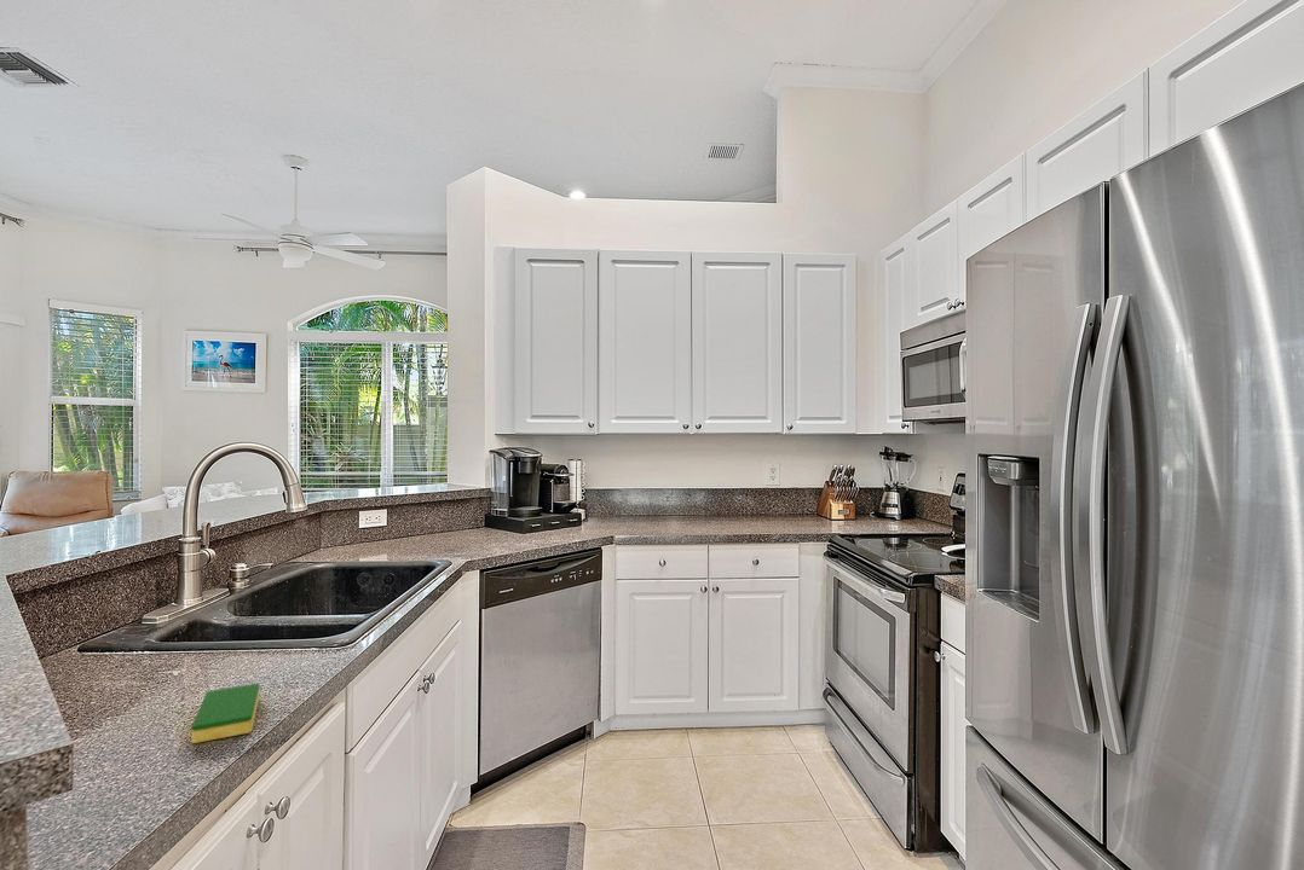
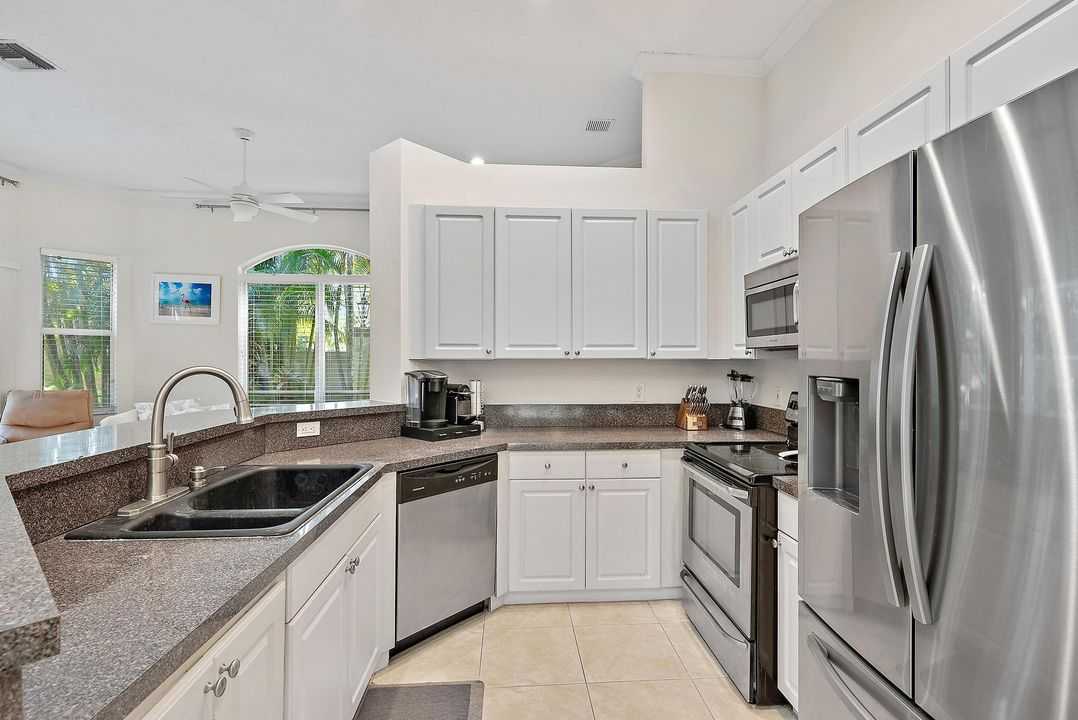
- dish sponge [190,683,260,744]
